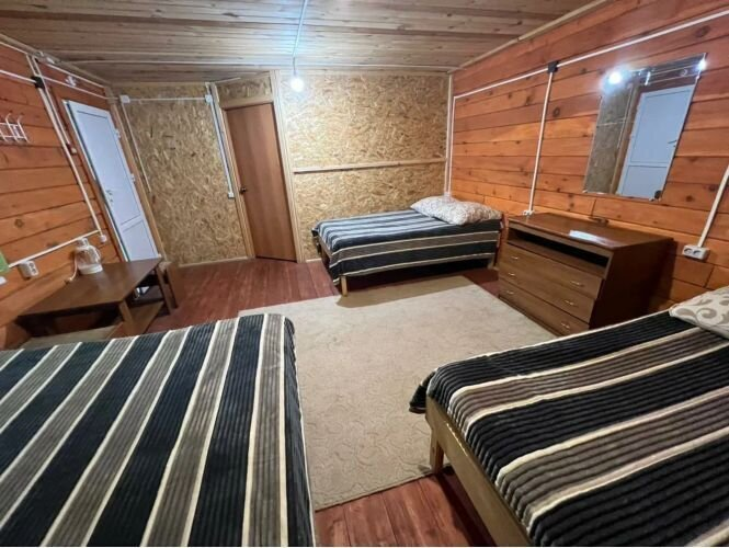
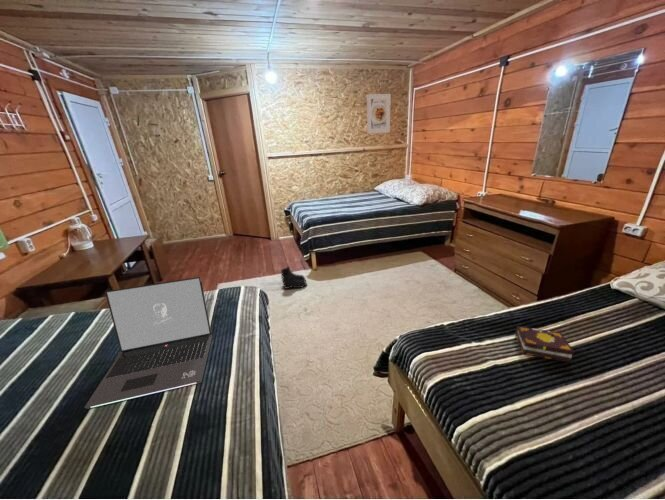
+ boots [280,266,308,290]
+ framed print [366,93,392,135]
+ book [514,325,575,364]
+ laptop [83,276,213,410]
